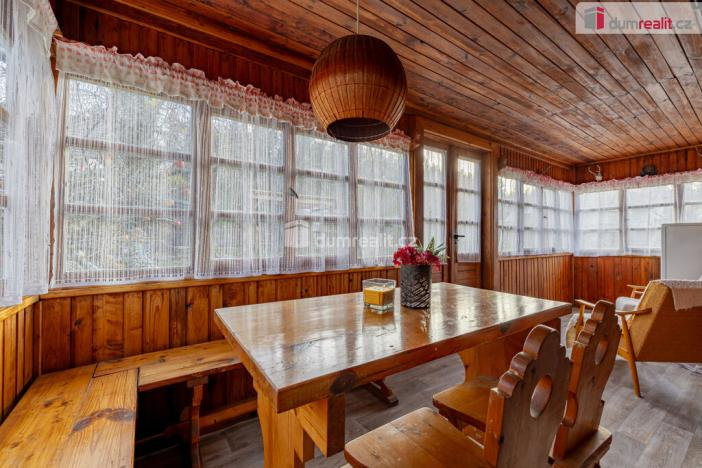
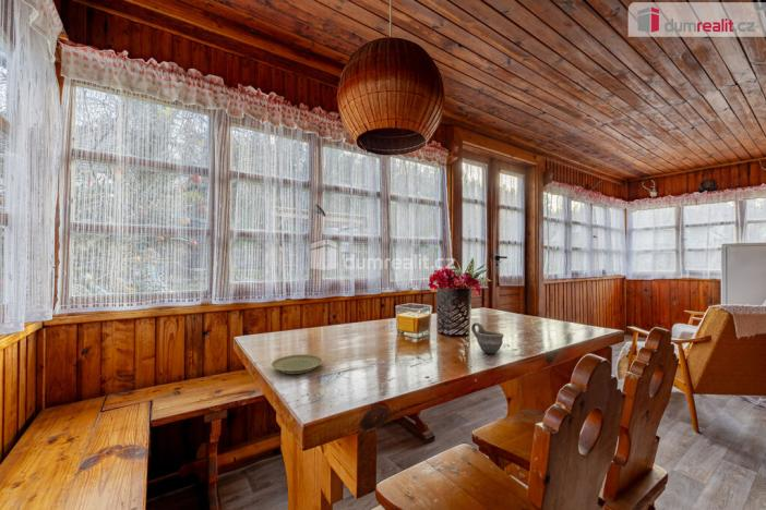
+ cup [470,321,505,355]
+ plate [270,353,324,375]
